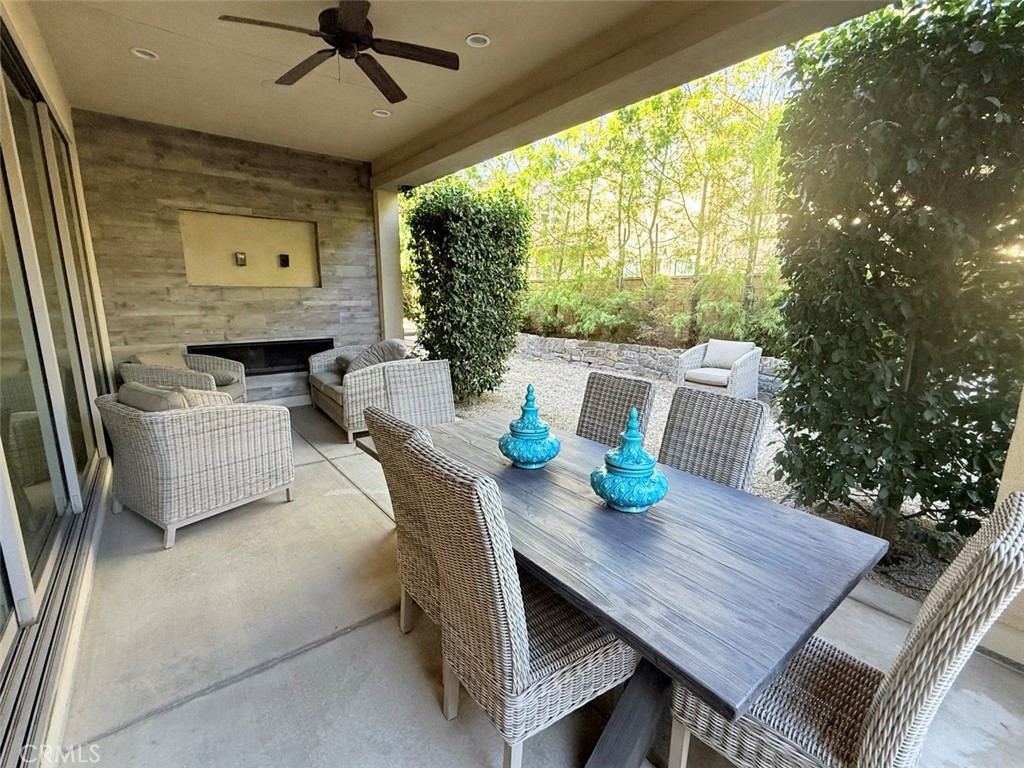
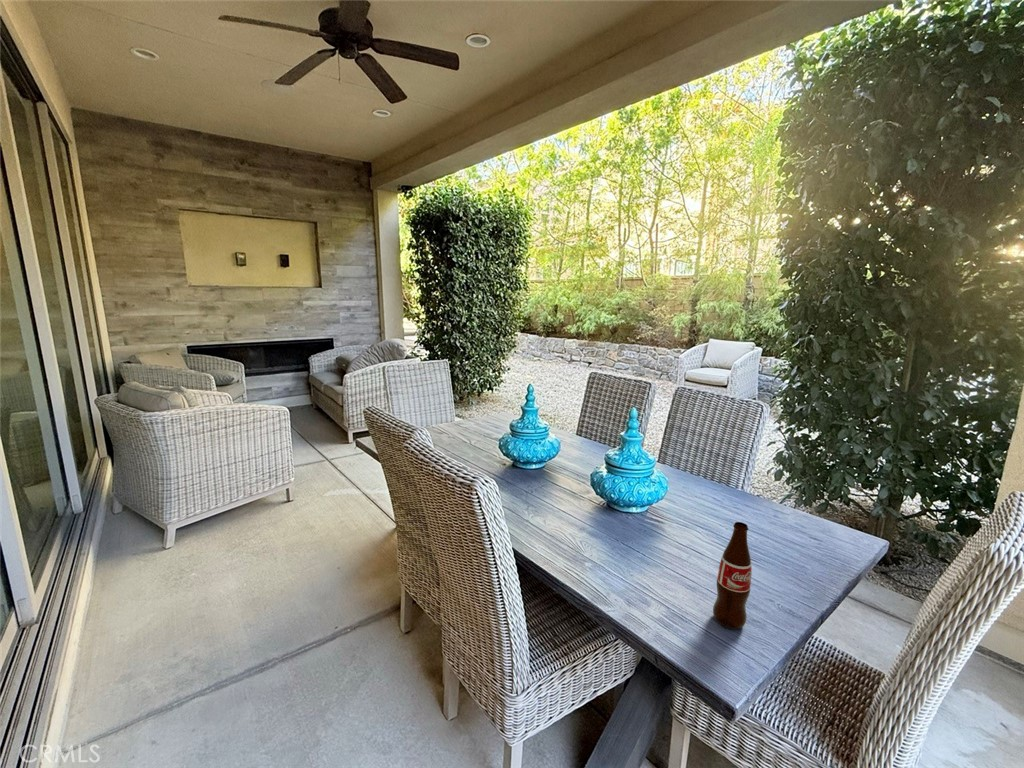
+ bottle [712,521,753,630]
